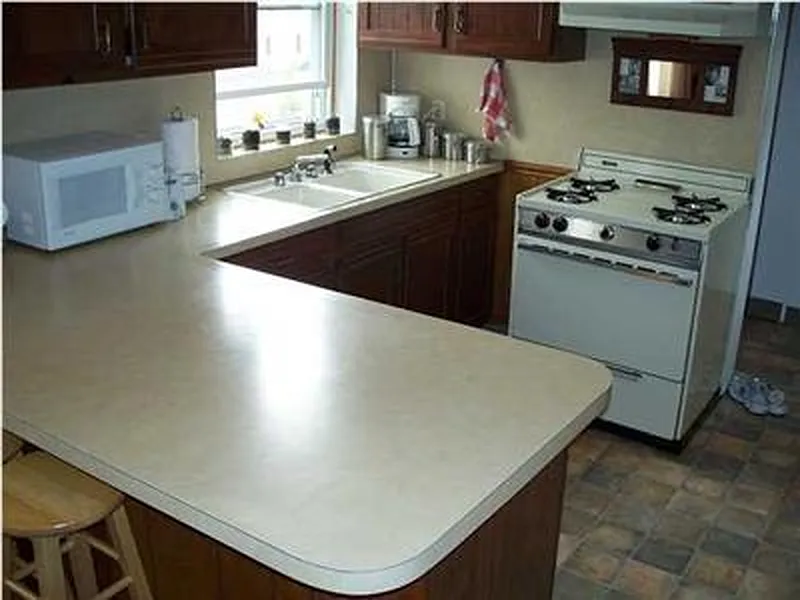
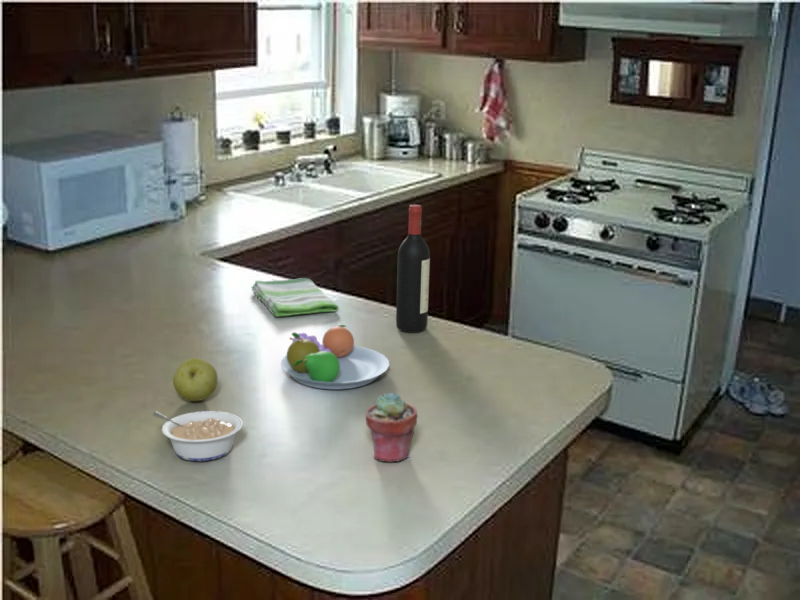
+ fruit bowl [280,324,390,390]
+ legume [152,410,244,462]
+ dish towel [251,277,340,318]
+ apple [172,357,218,402]
+ wine bottle [395,204,431,333]
+ potted succulent [364,392,419,463]
